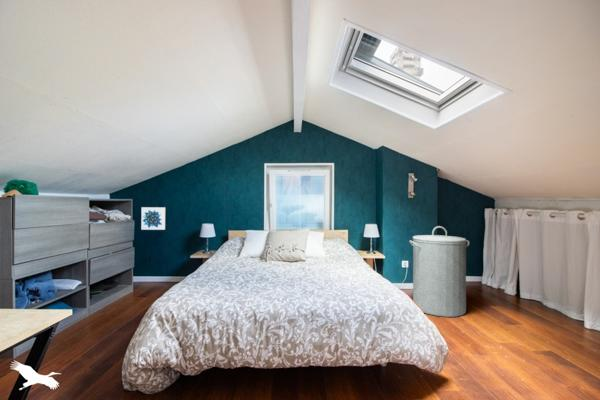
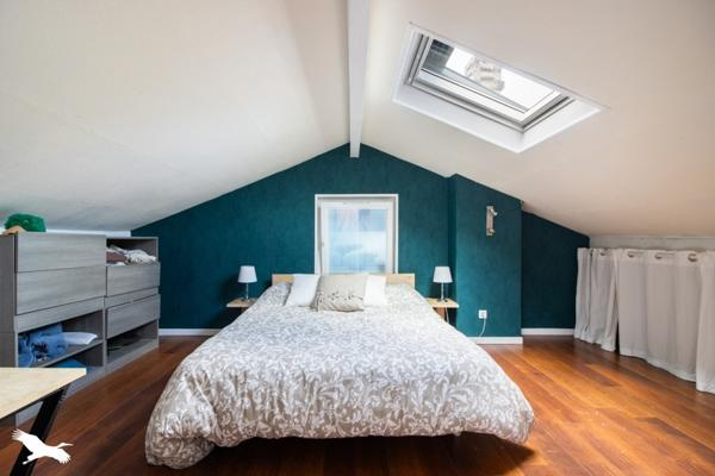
- wall art [140,206,166,231]
- laundry hamper [408,225,470,318]
